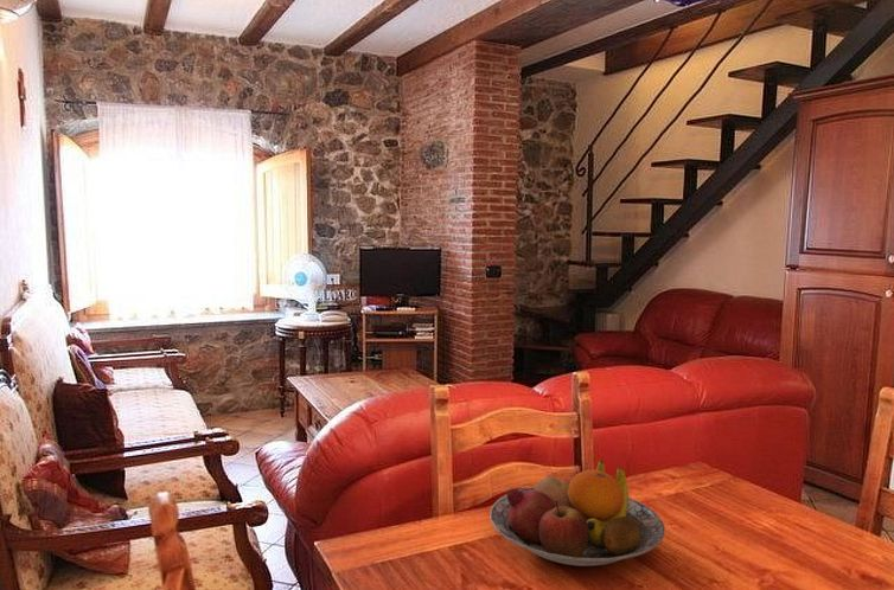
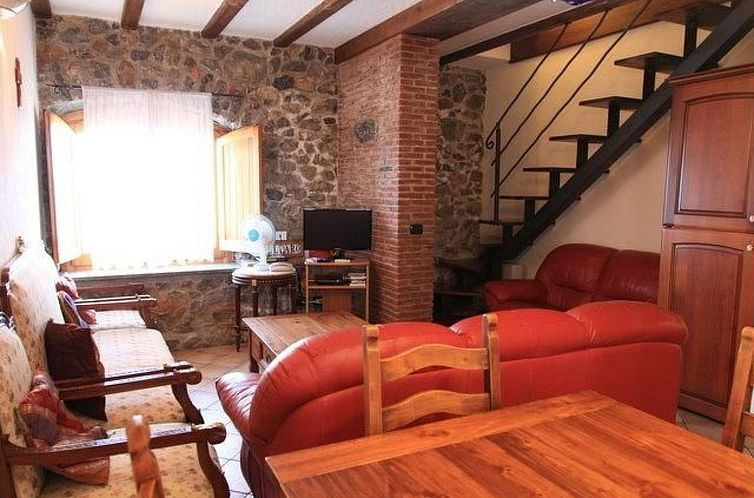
- fruit bowl [488,458,666,567]
